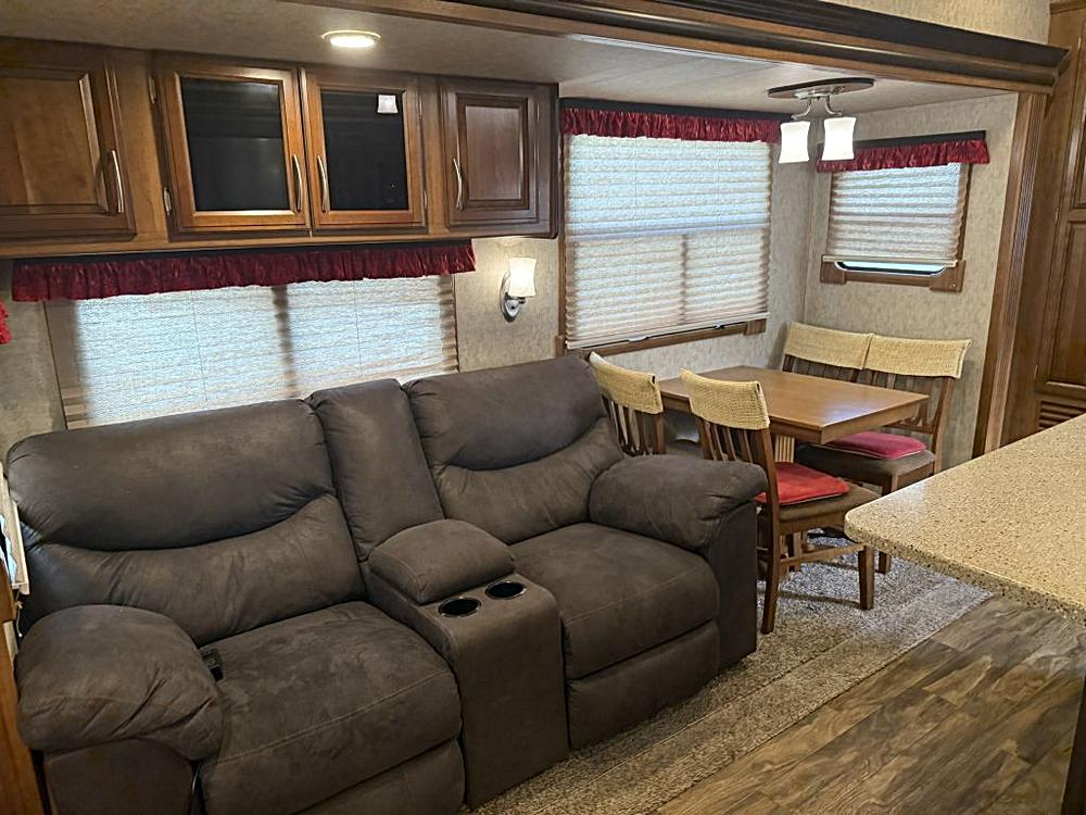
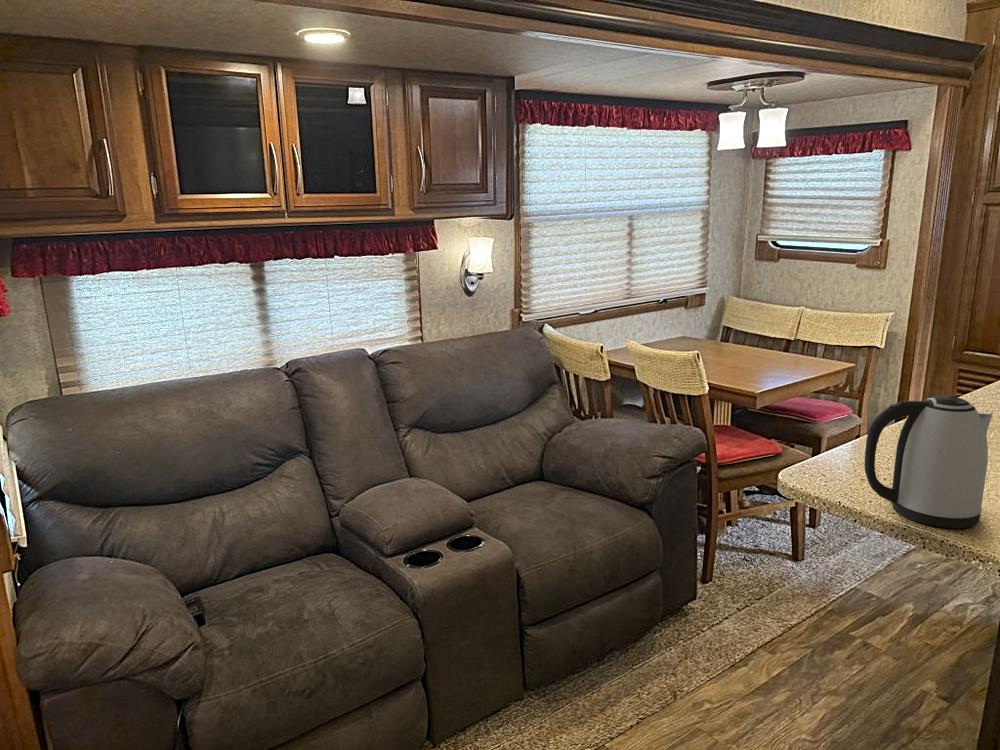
+ kettle [863,395,994,529]
